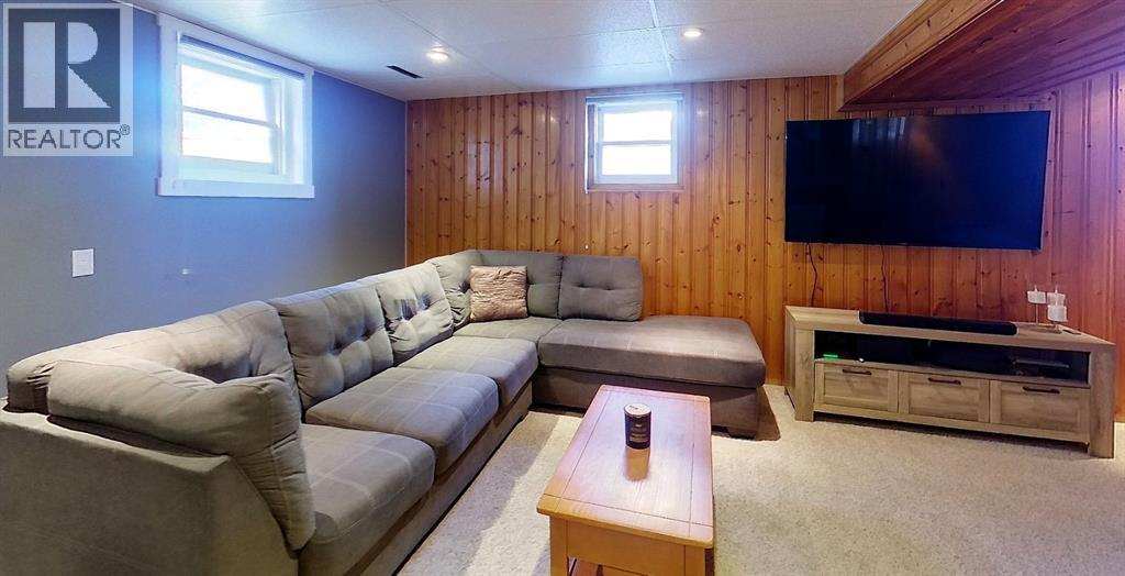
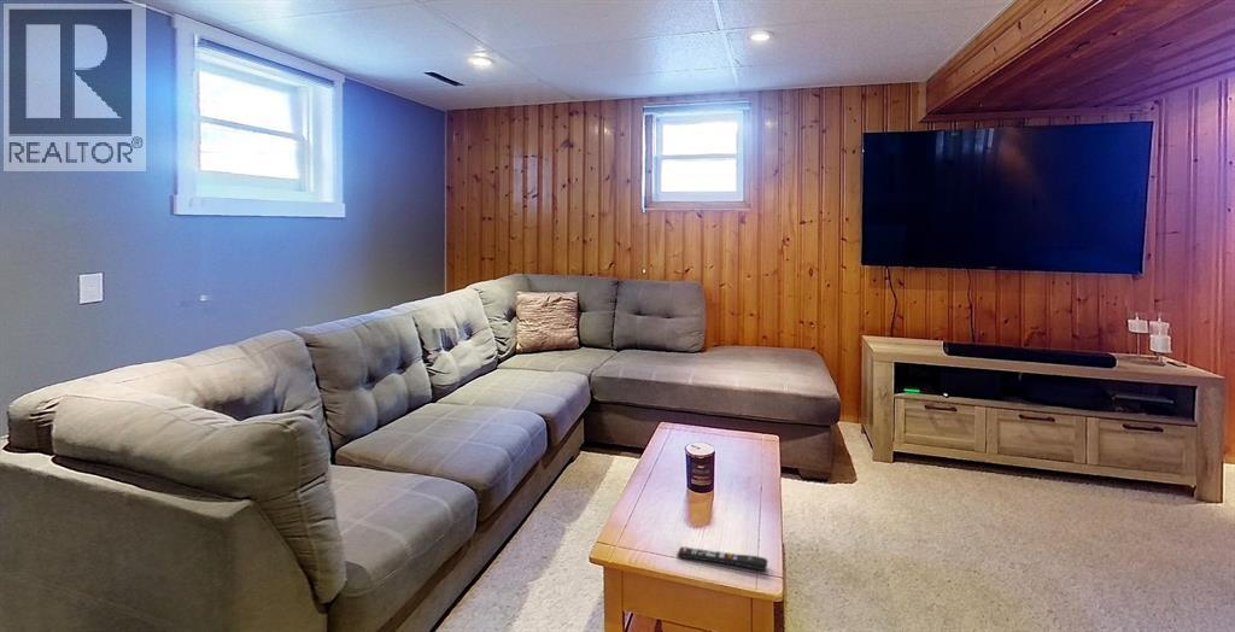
+ remote control [677,545,768,572]
